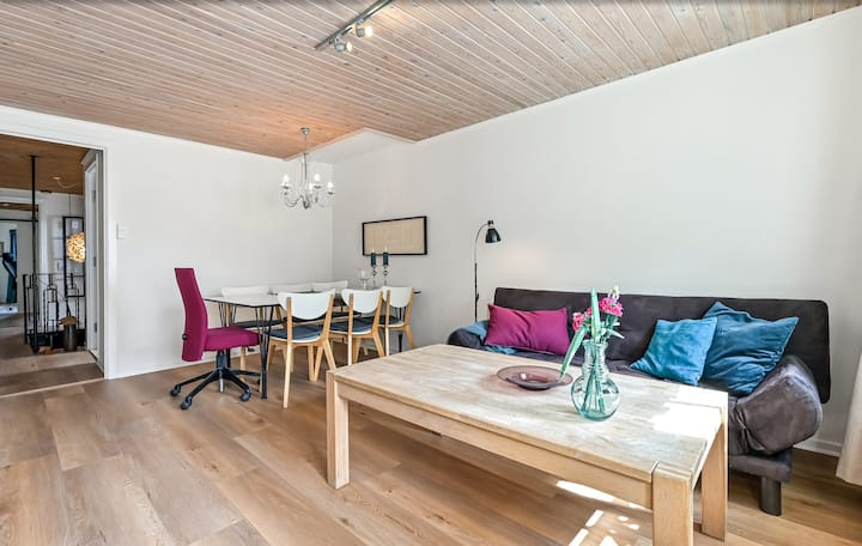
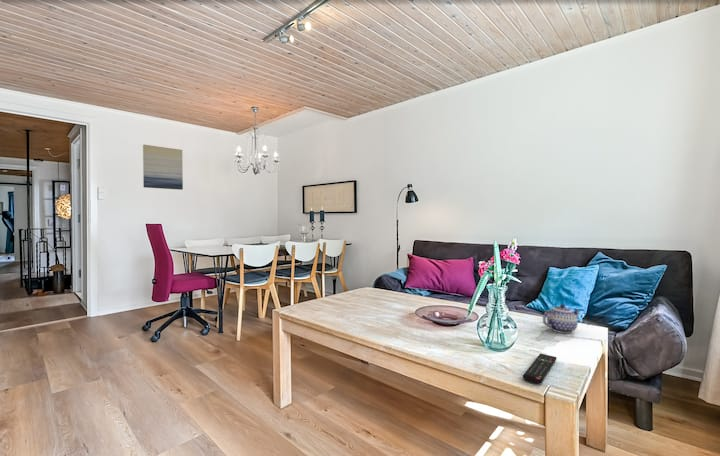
+ teapot [542,303,581,334]
+ wall art [142,144,184,191]
+ remote control [522,353,558,385]
